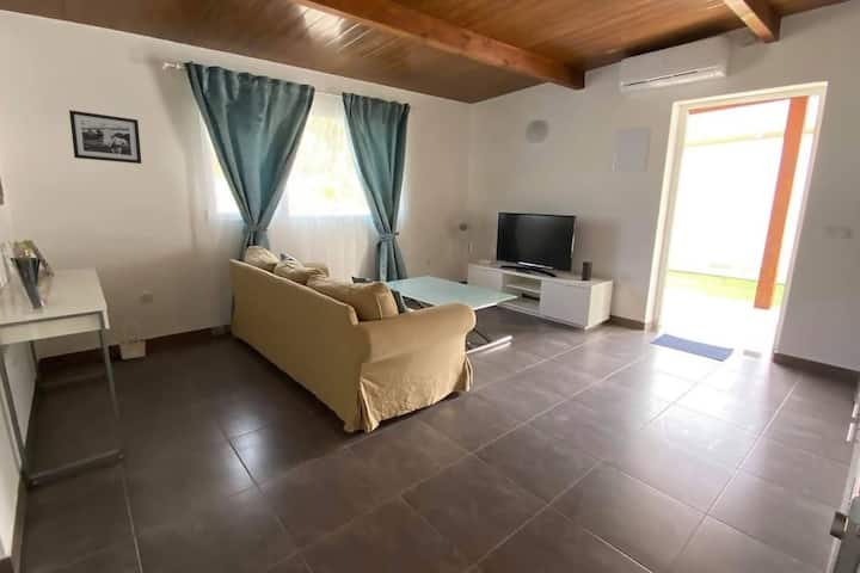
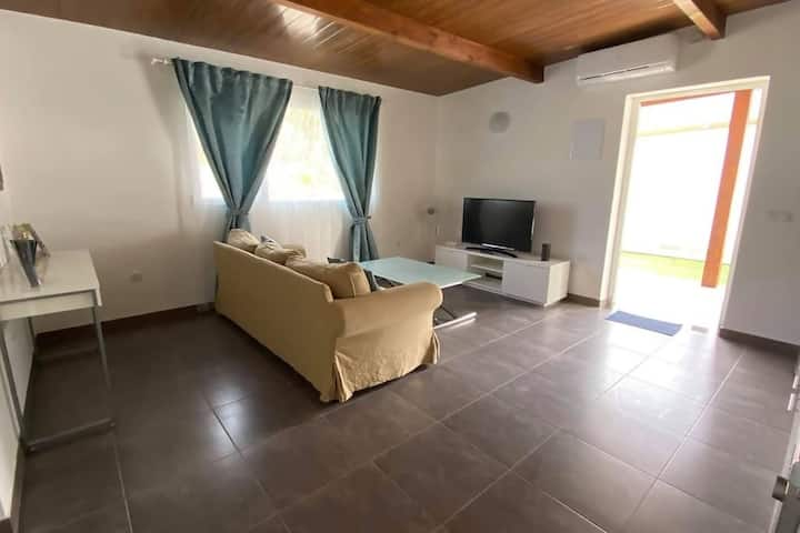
- picture frame [68,109,142,165]
- basket [118,316,146,361]
